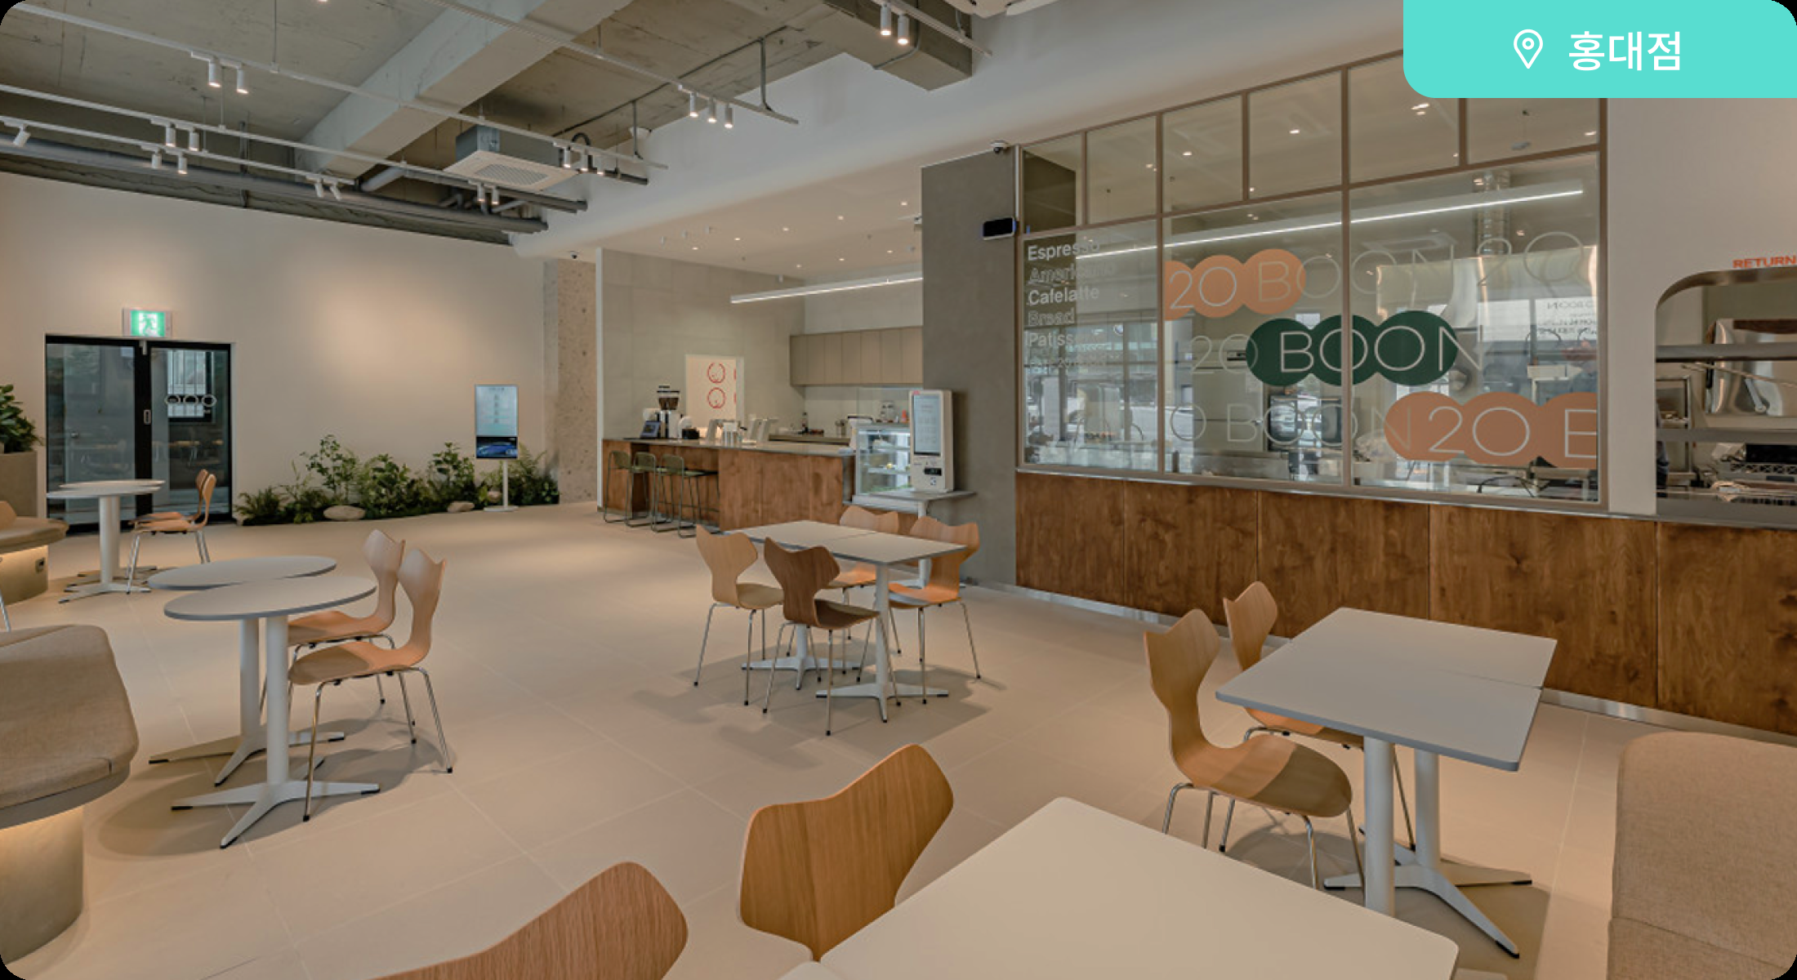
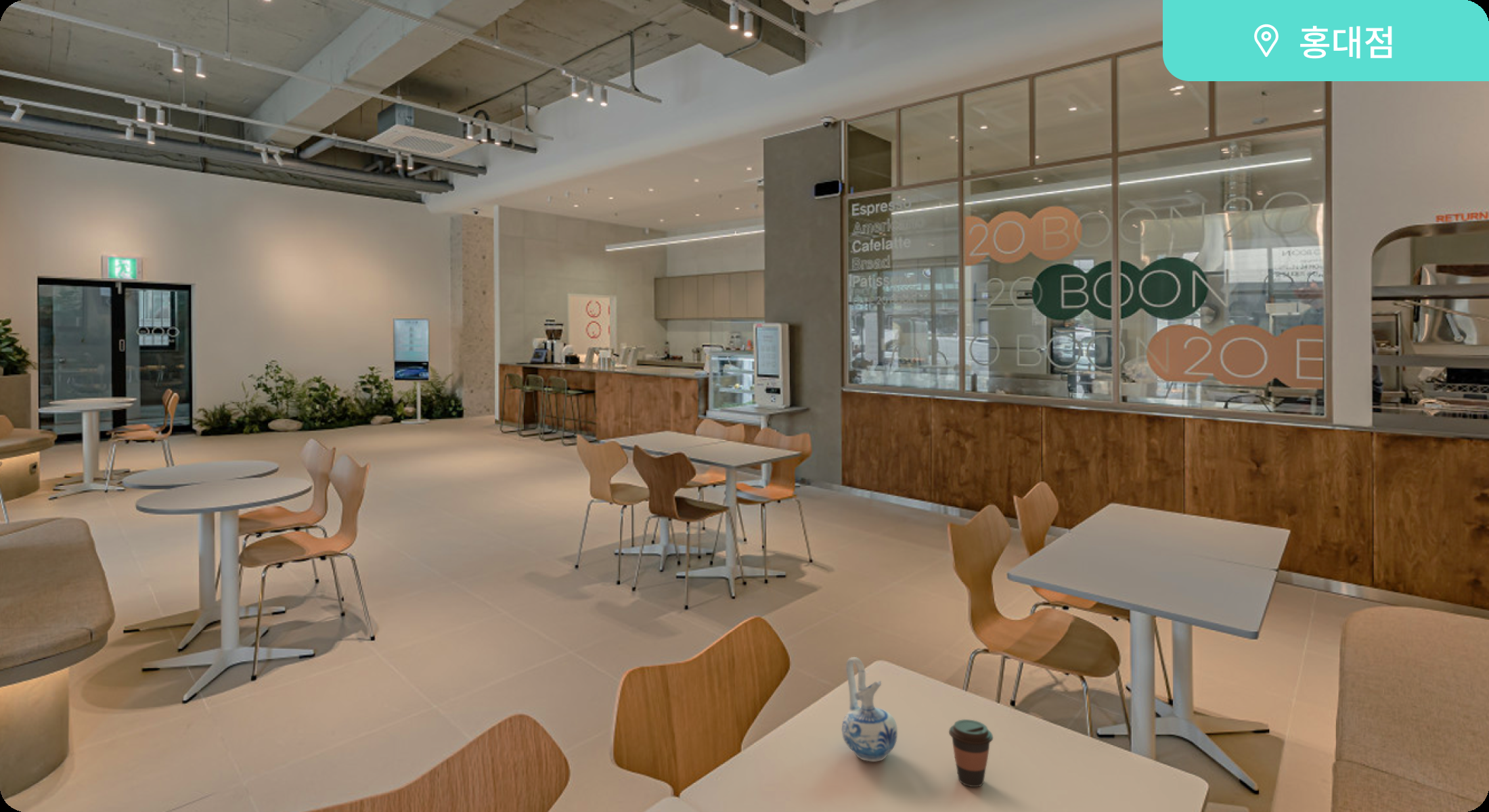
+ ceramic pitcher [841,656,898,762]
+ coffee cup [948,719,994,788]
